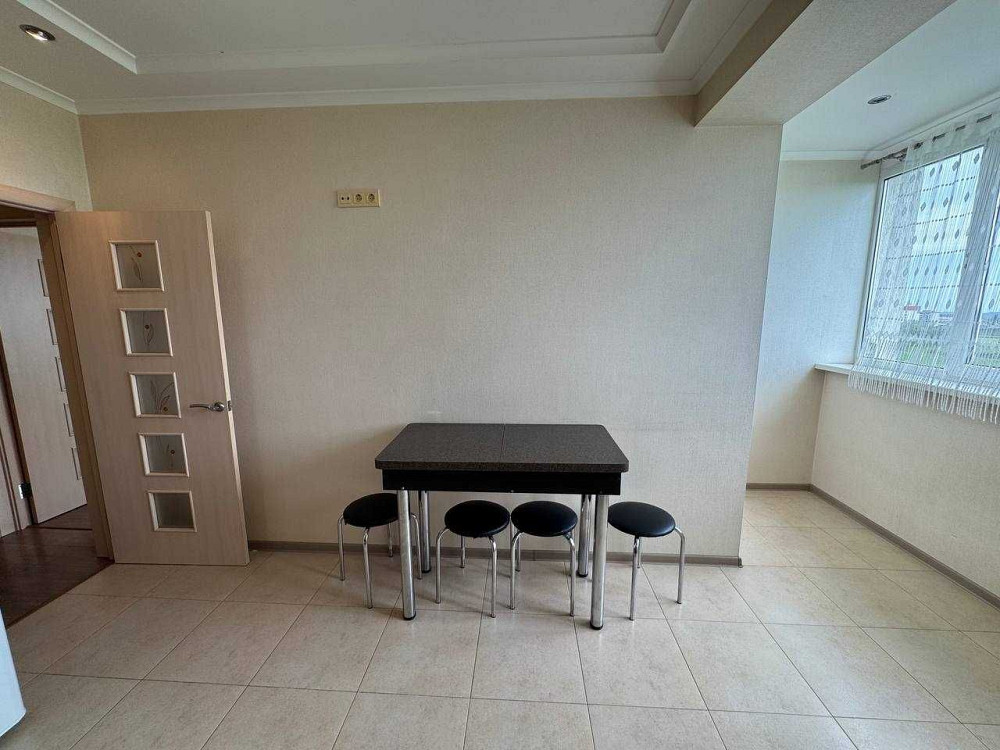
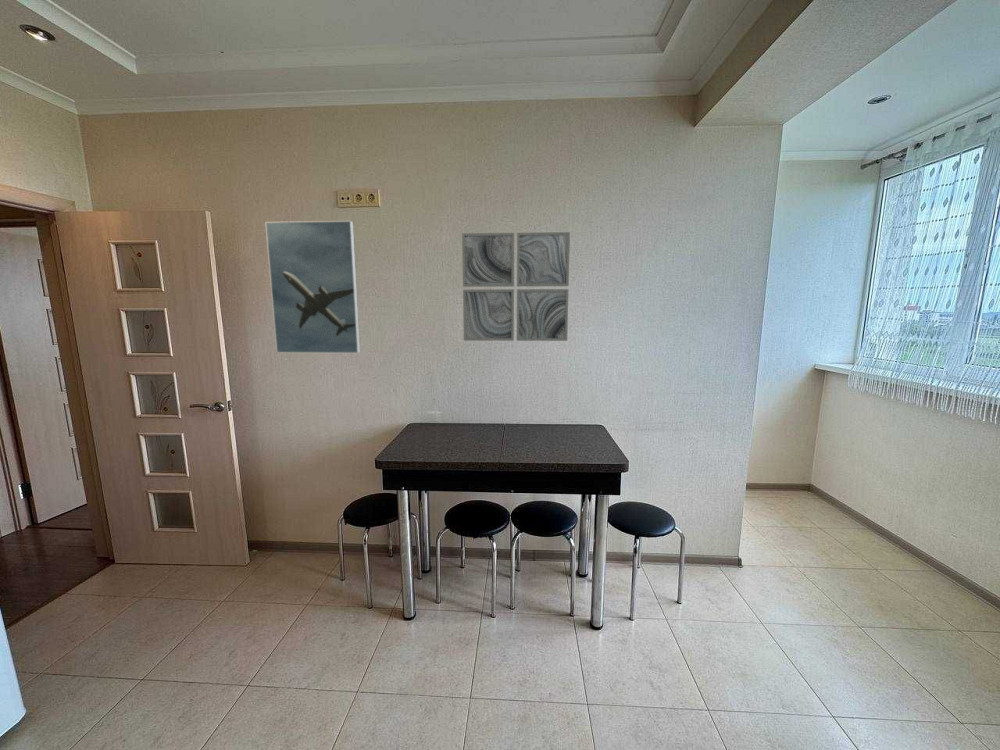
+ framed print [264,220,361,354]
+ wall art [461,231,571,342]
